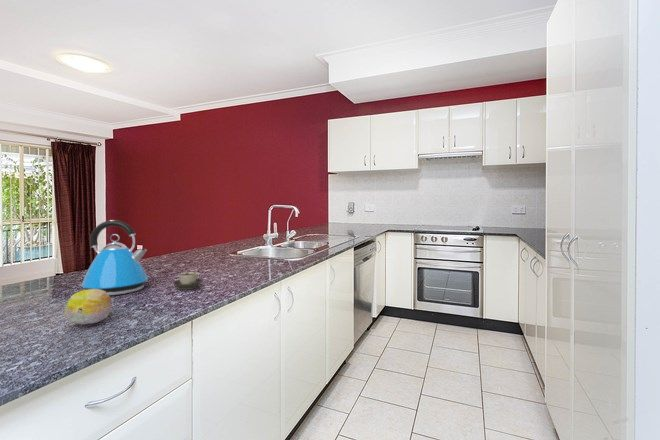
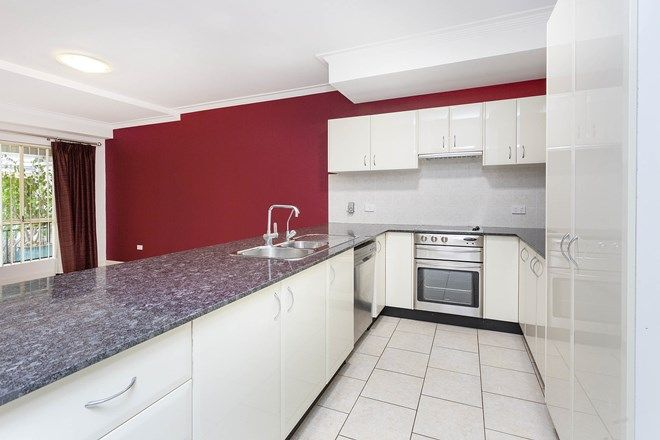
- fruit [63,289,112,325]
- kettle [78,219,149,296]
- cup [172,271,204,291]
